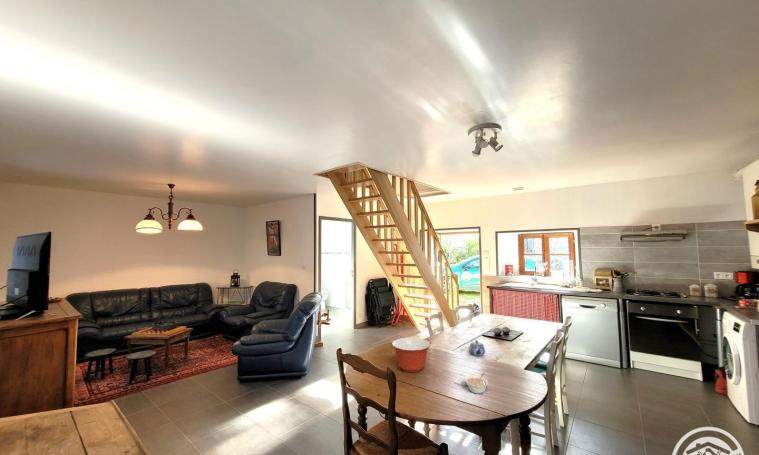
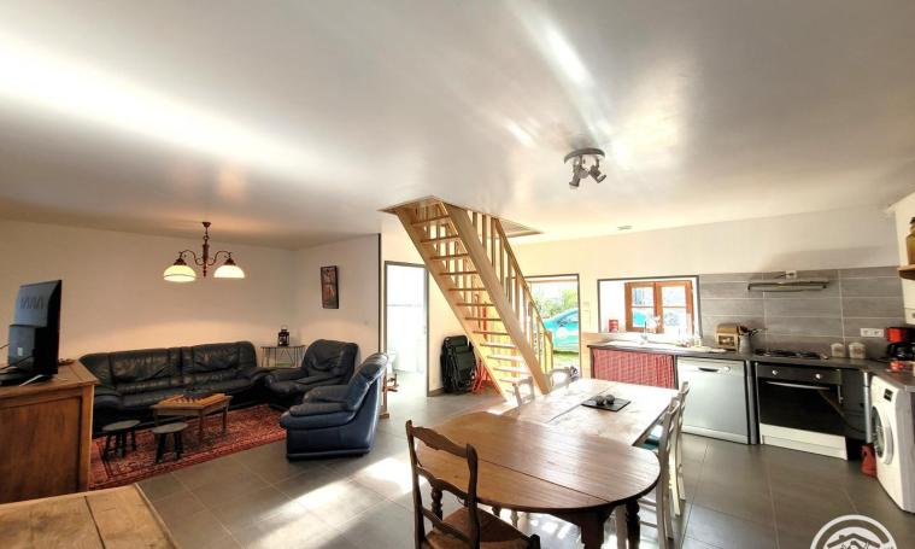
- mixing bowl [391,337,431,373]
- teapot [468,339,486,357]
- legume [464,372,489,395]
